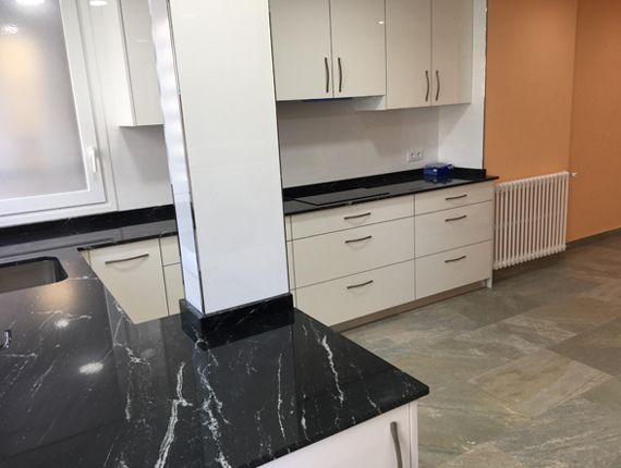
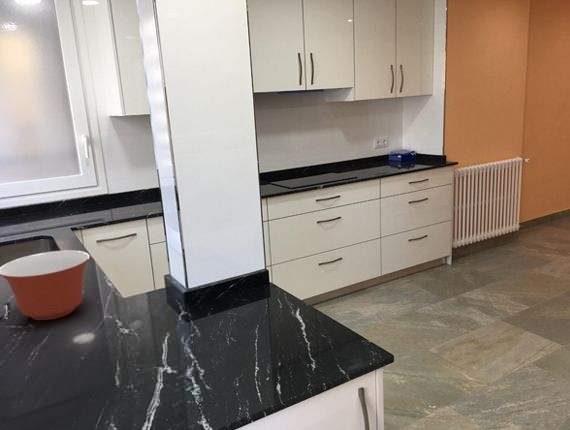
+ mixing bowl [0,249,91,321]
